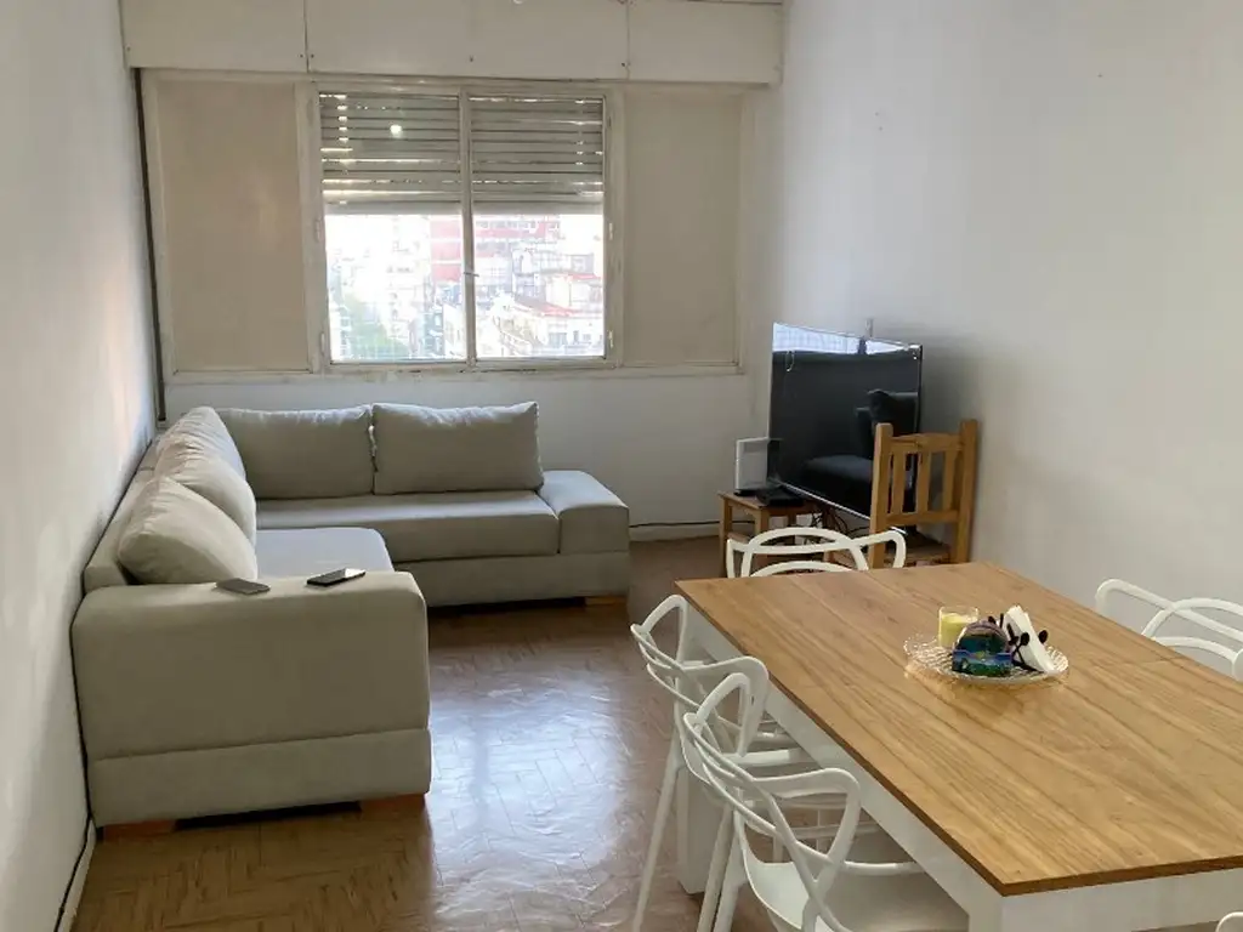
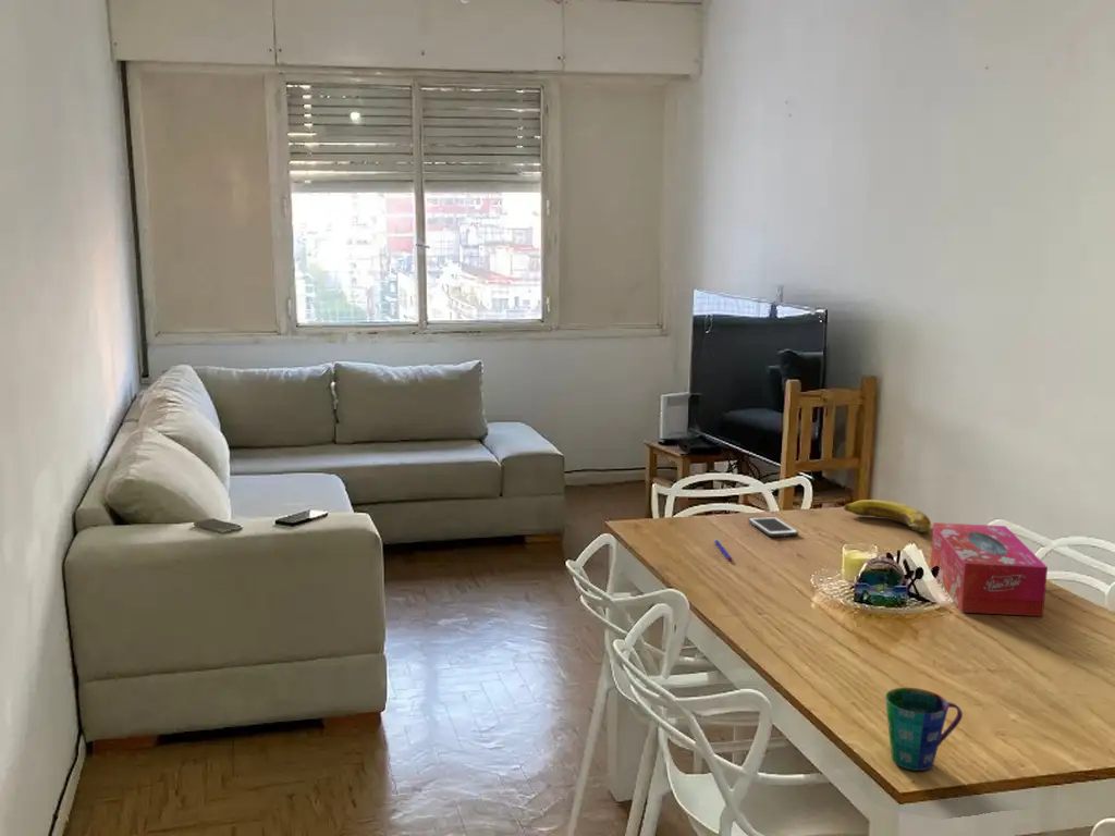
+ pen [713,538,733,562]
+ cup [884,687,964,772]
+ tissue box [929,521,1049,617]
+ banana [843,499,932,533]
+ cell phone [747,516,799,538]
